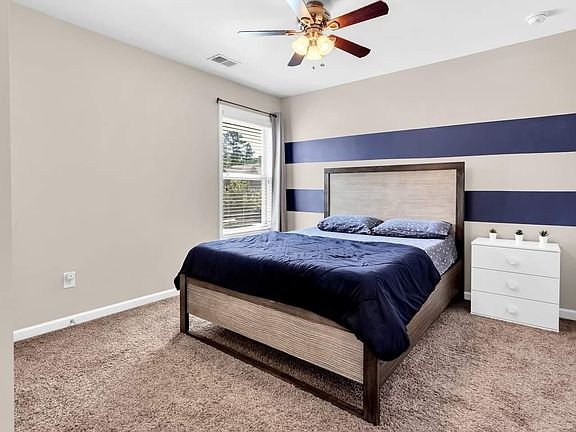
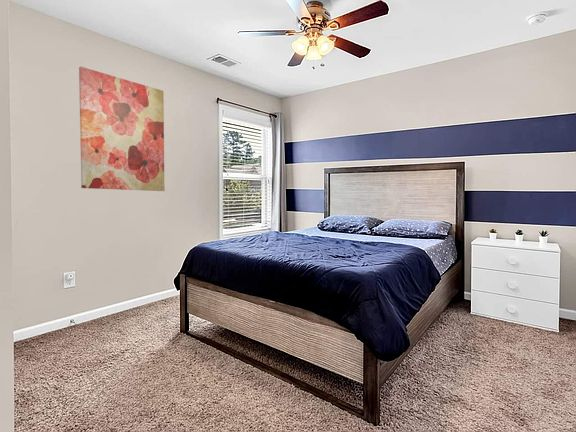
+ wall art [78,66,166,192]
